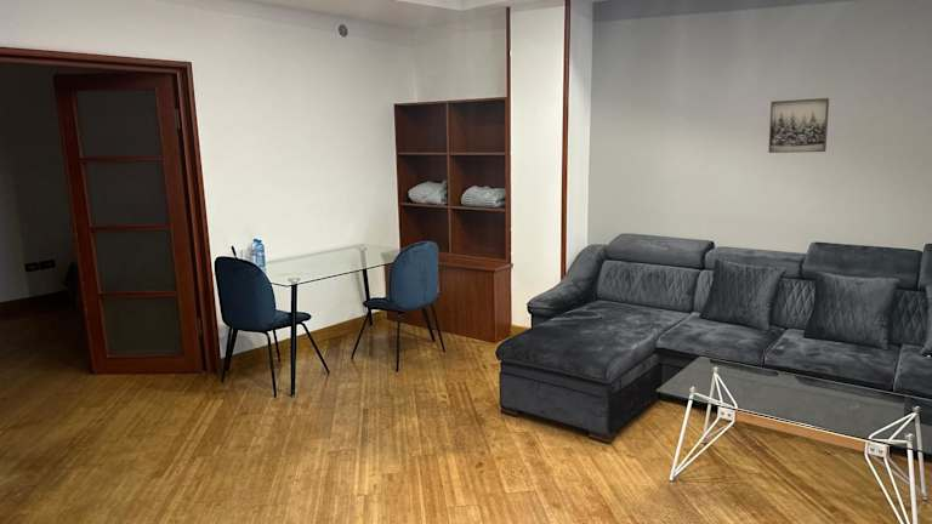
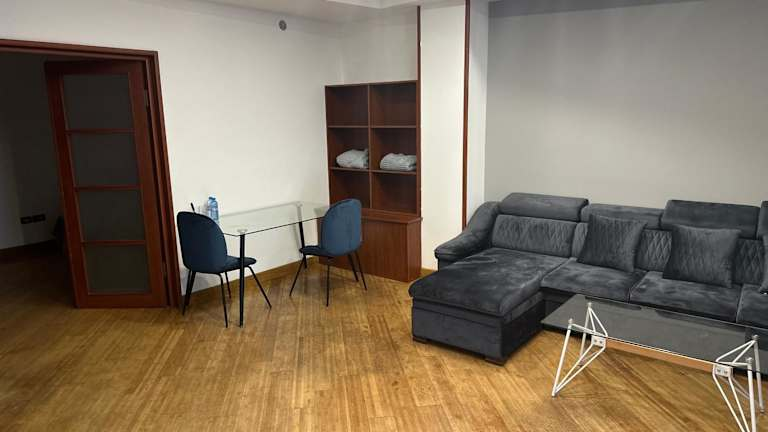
- wall art [767,97,830,154]
